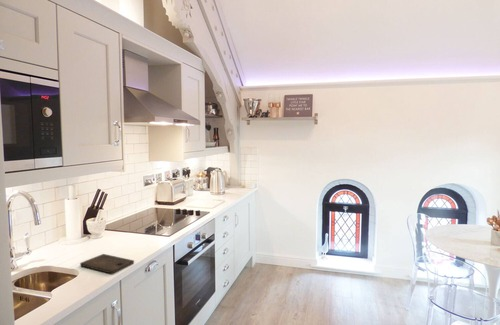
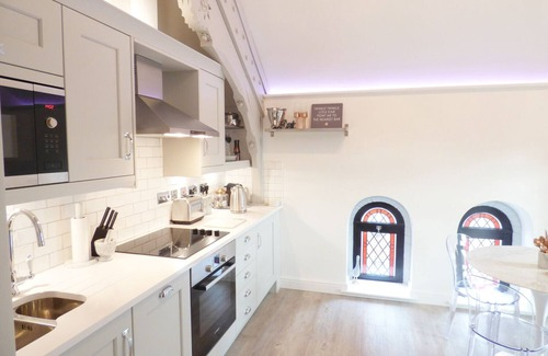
- cutting board [79,253,135,275]
